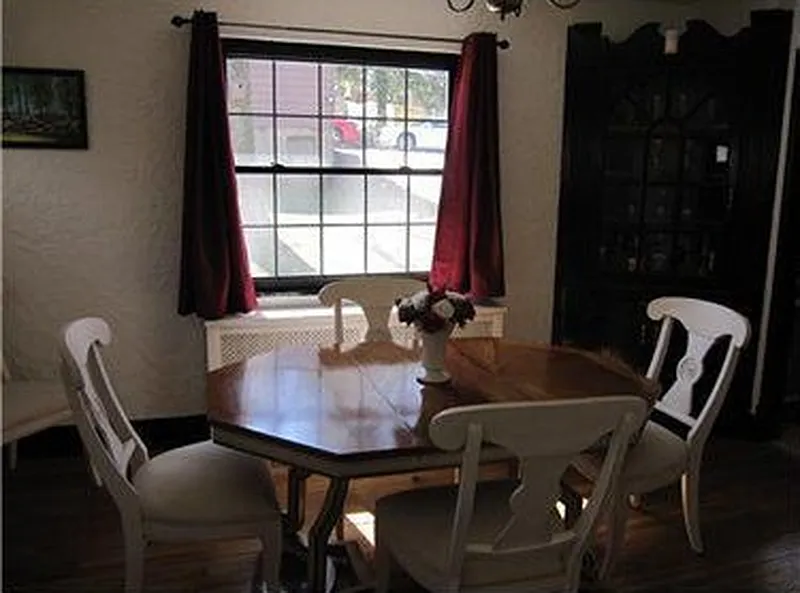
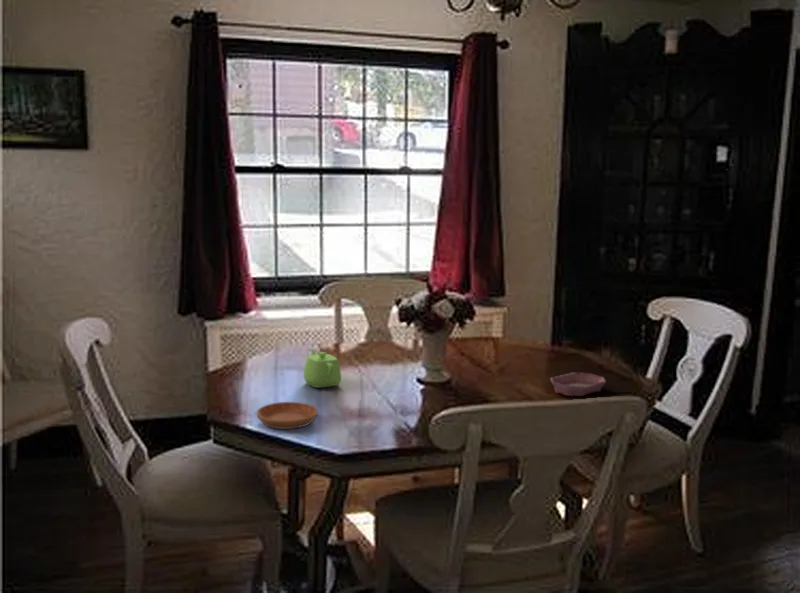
+ bowl [549,372,607,397]
+ teapot [303,348,342,389]
+ saucer [255,401,319,430]
